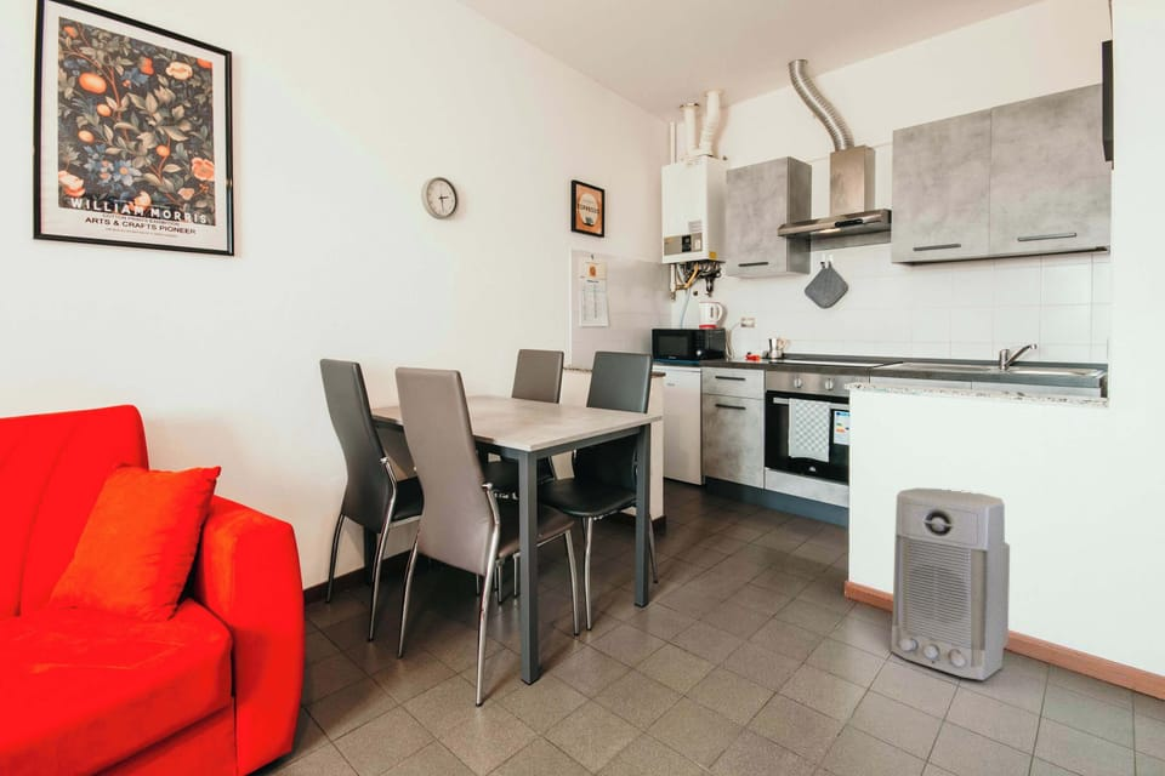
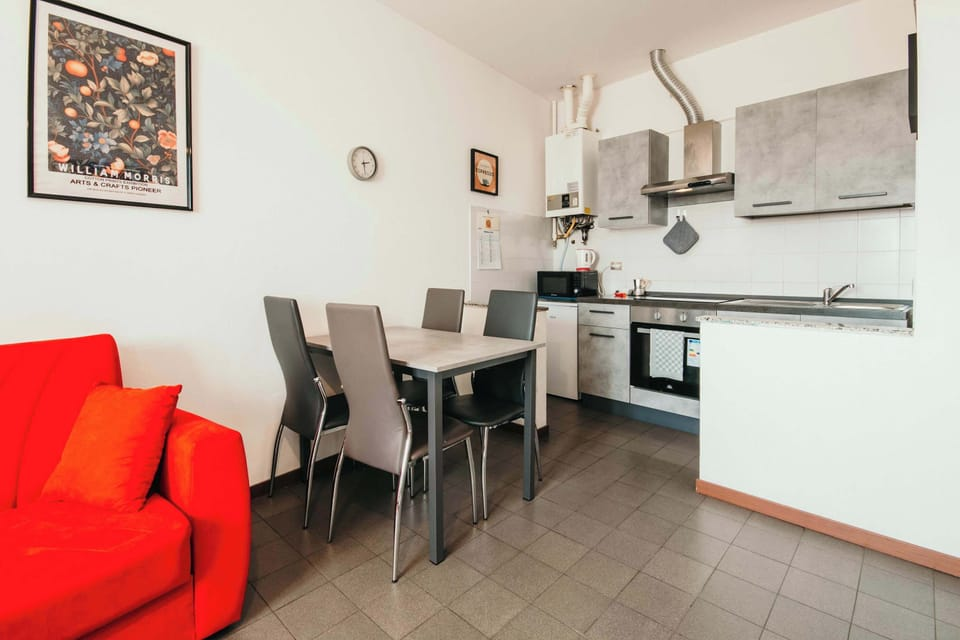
- air purifier [890,487,1011,681]
